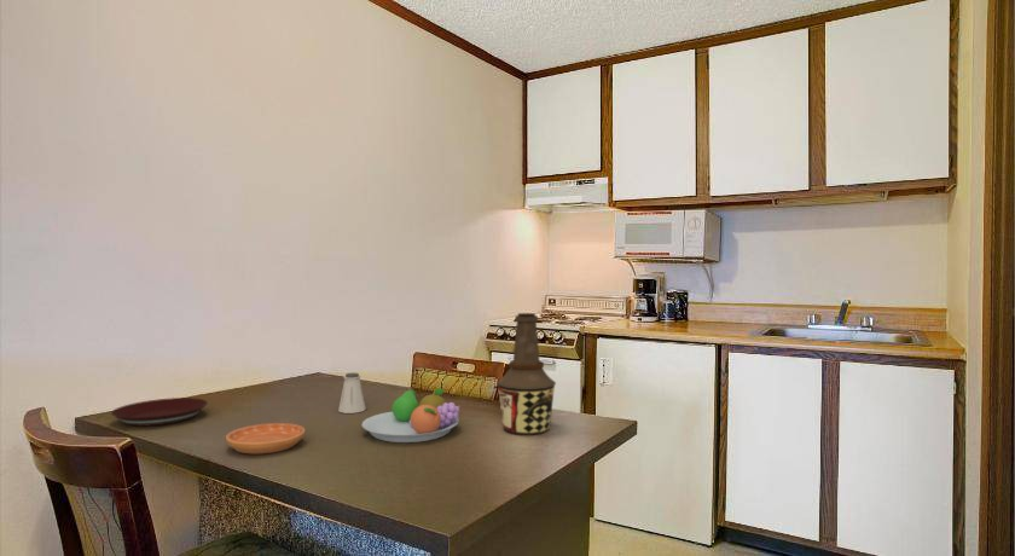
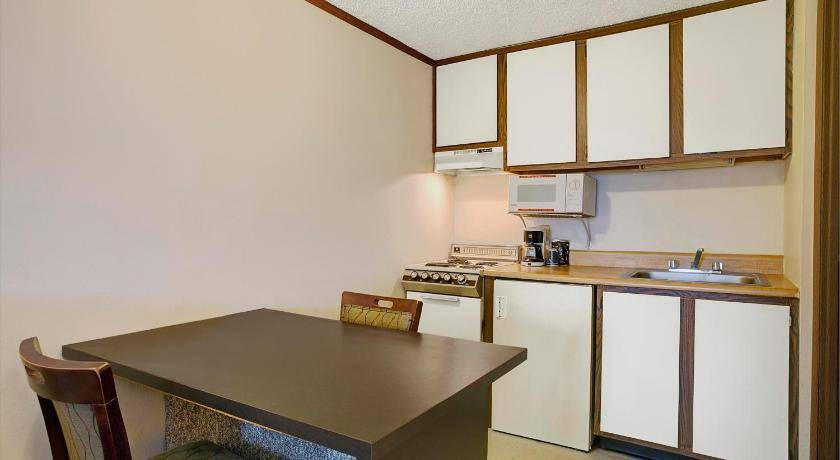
- plate [110,396,209,428]
- fruit bowl [361,387,462,444]
- bottle [495,312,557,436]
- saltshaker [337,372,367,415]
- saucer [225,422,306,456]
